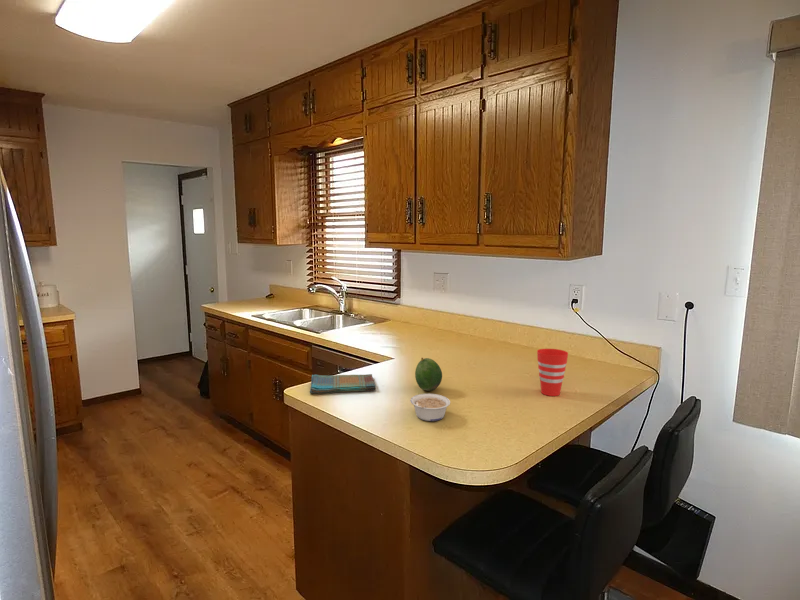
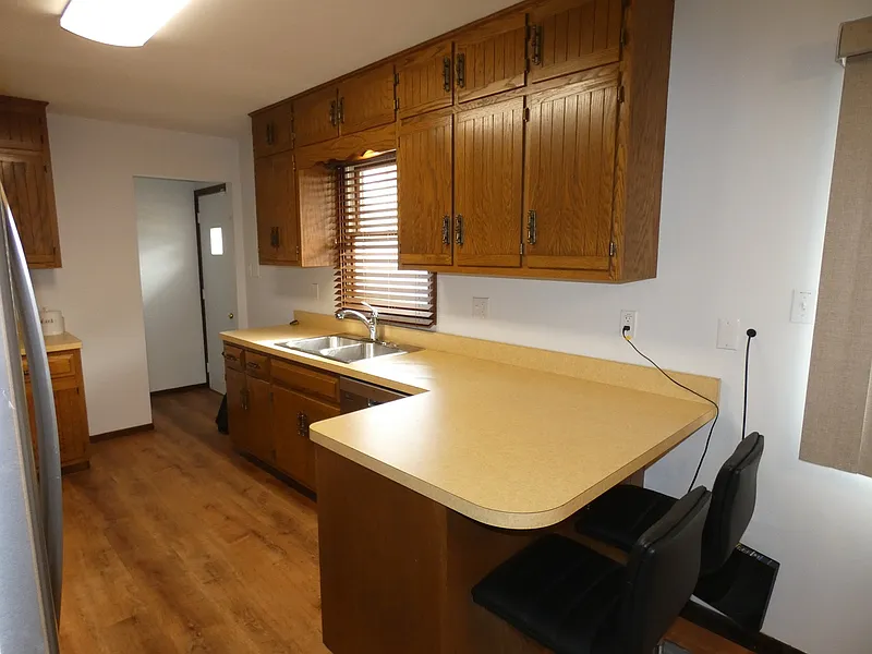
- cup [536,348,569,397]
- dish towel [309,373,377,394]
- fruit [414,357,443,392]
- legume [409,393,451,422]
